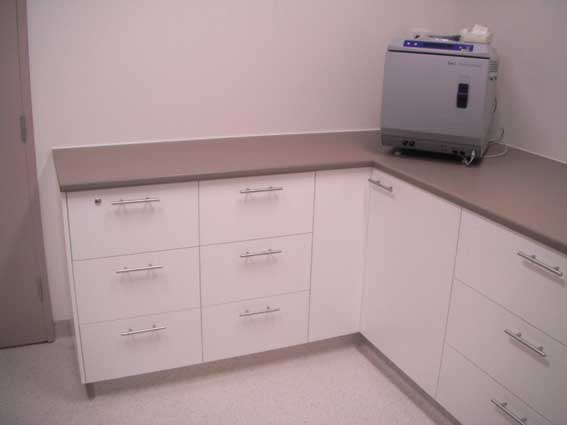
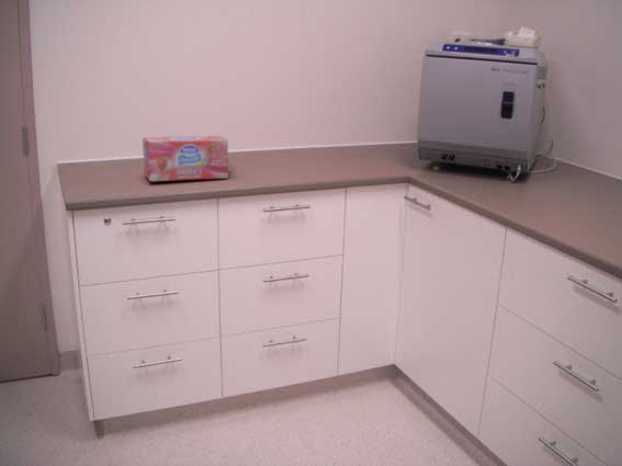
+ box [142,135,229,182]
